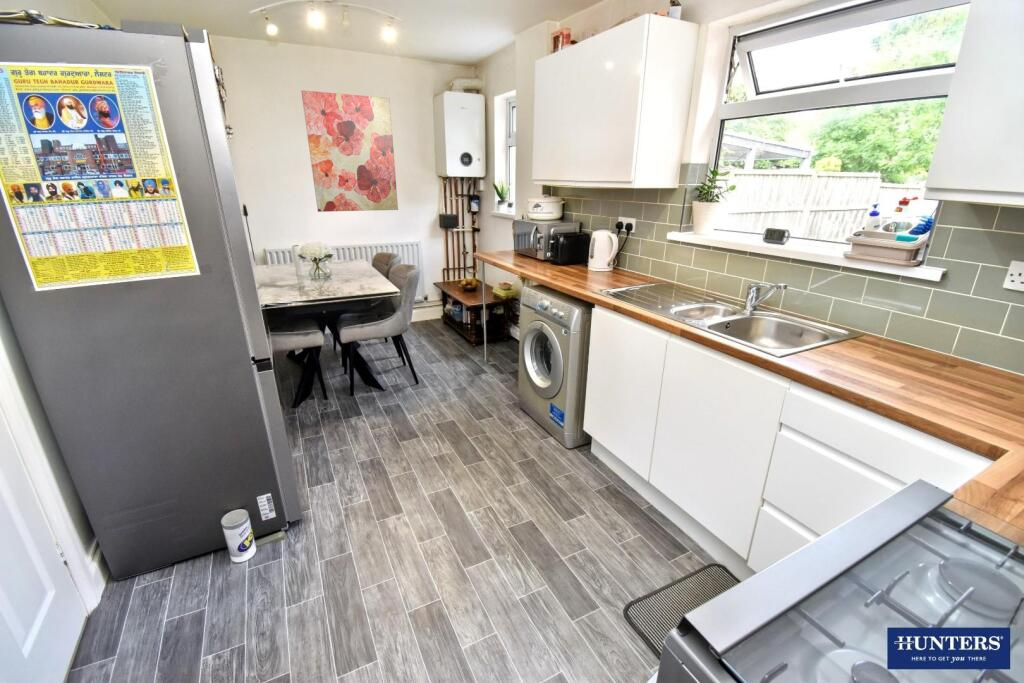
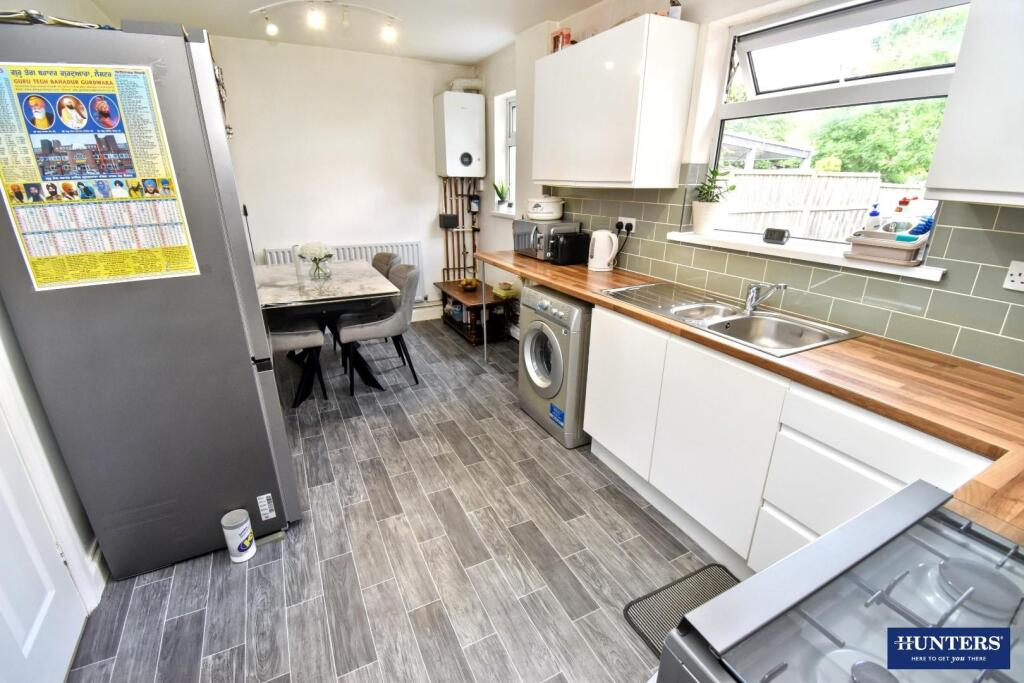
- wall art [300,89,399,213]
